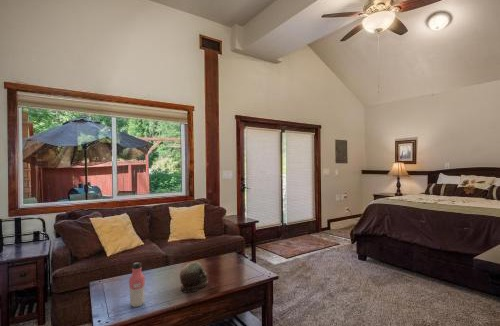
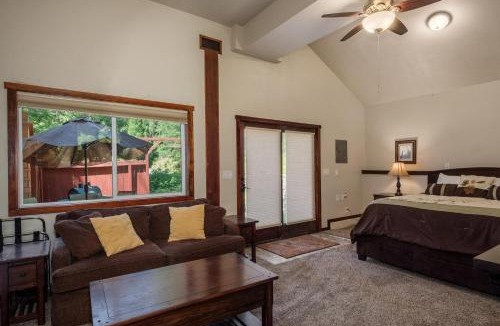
- water bottle [128,261,146,308]
- decorative egg [179,261,209,294]
